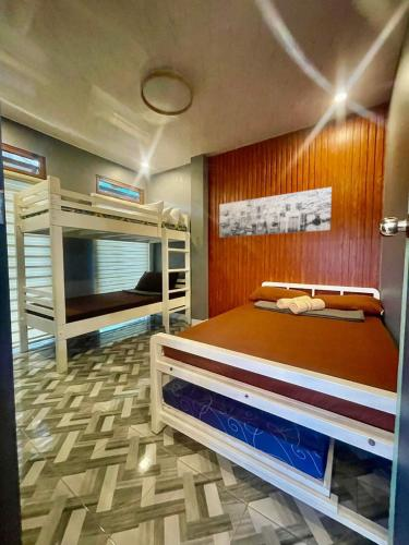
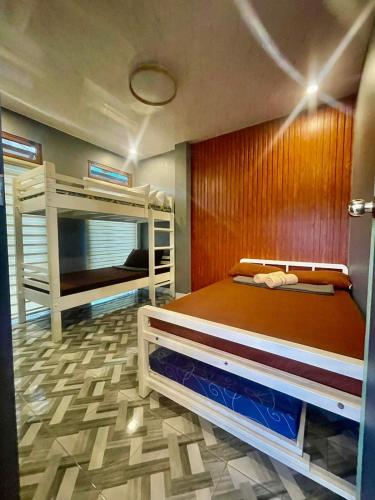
- wall art [218,186,333,239]
